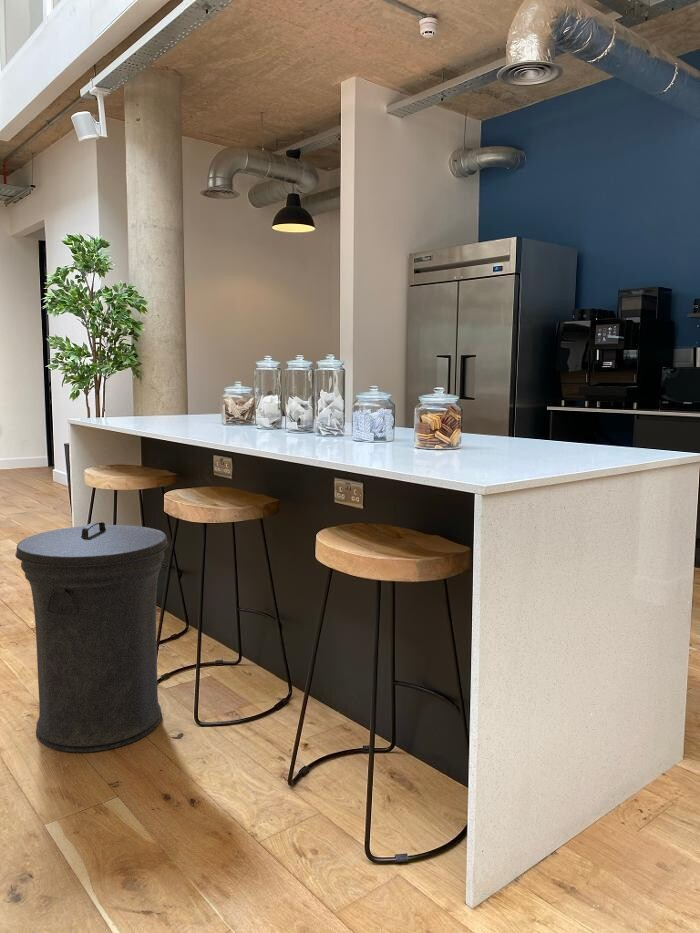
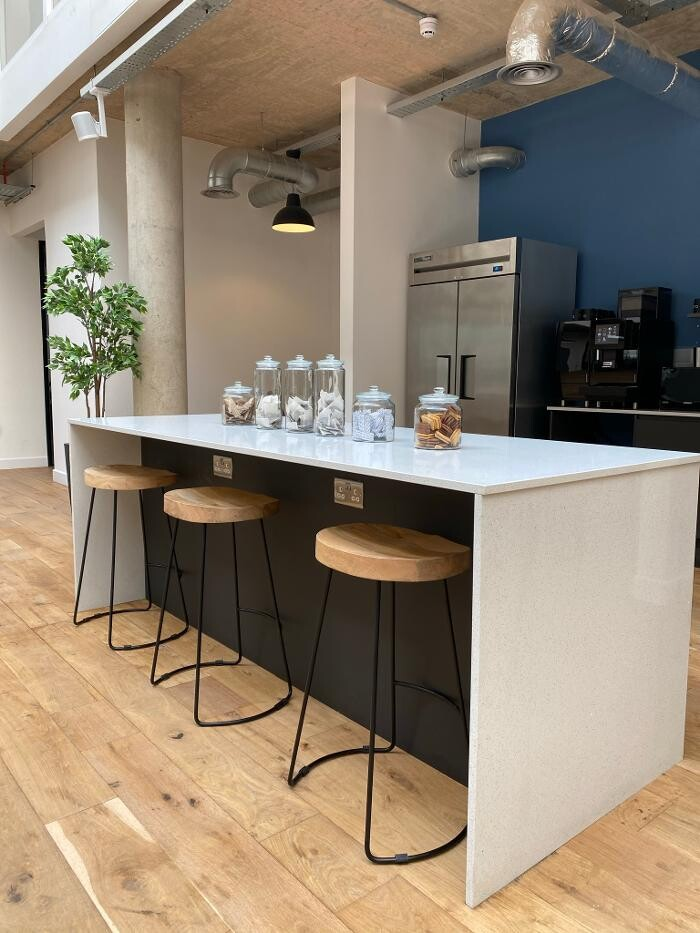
- trash can [14,521,170,754]
